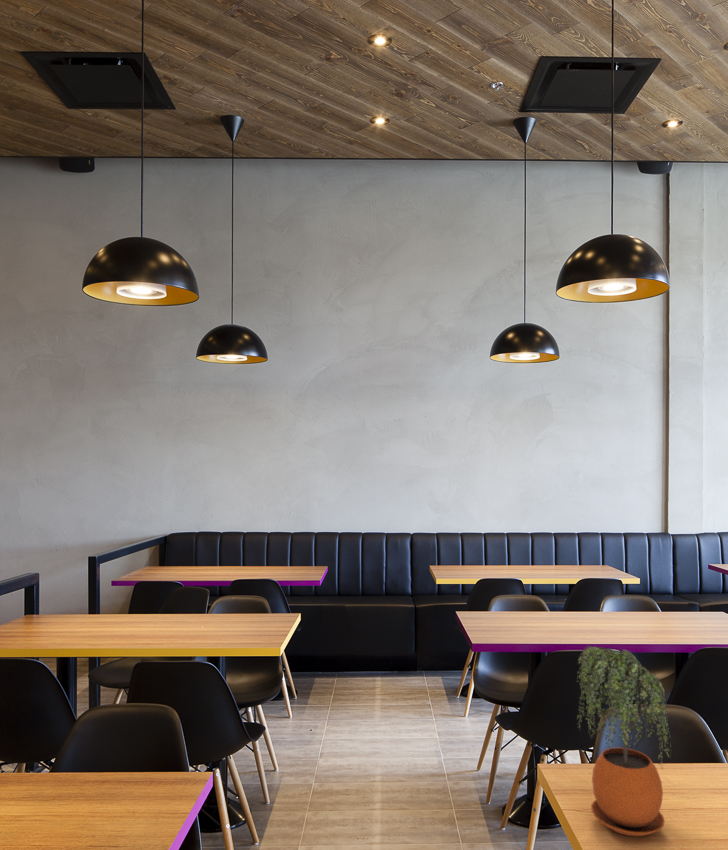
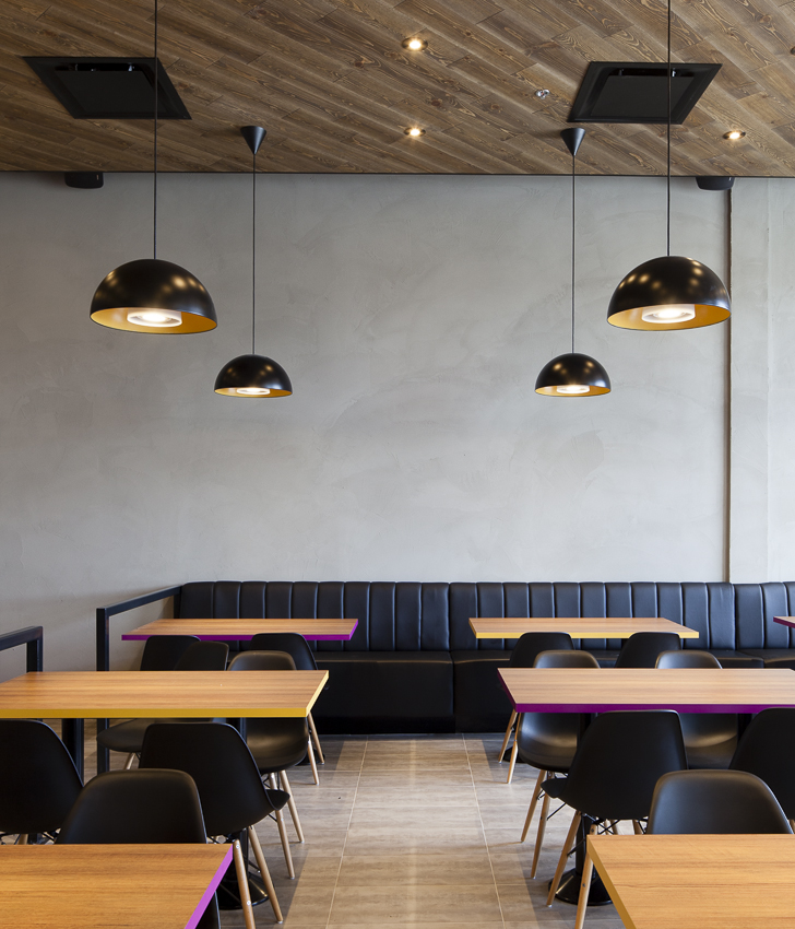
- potted plant [575,645,672,837]
